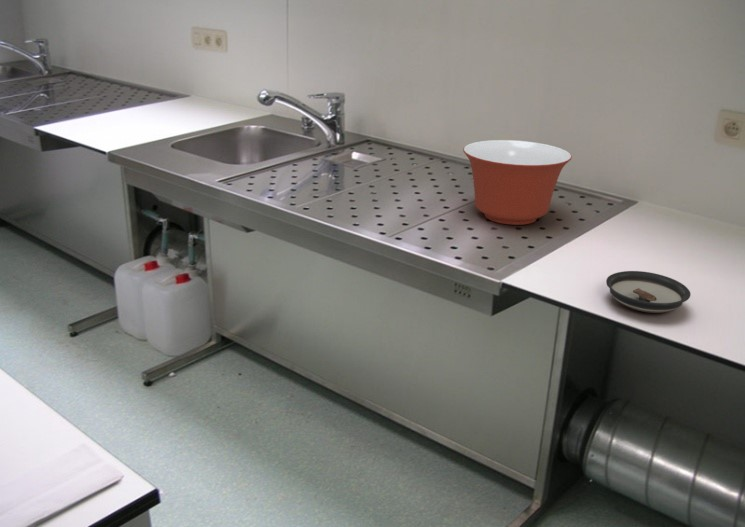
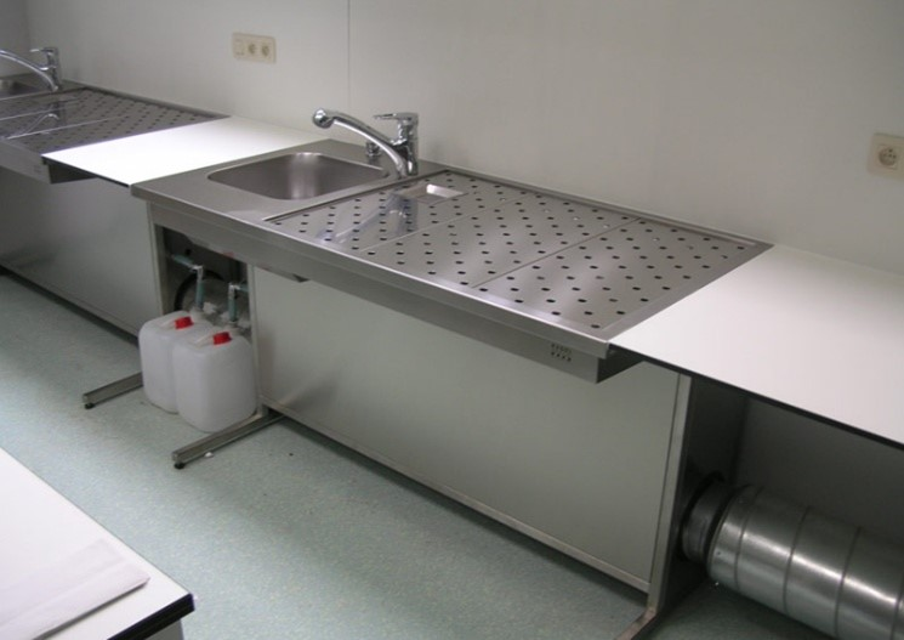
- saucer [605,270,692,314]
- mixing bowl [462,139,573,226]
